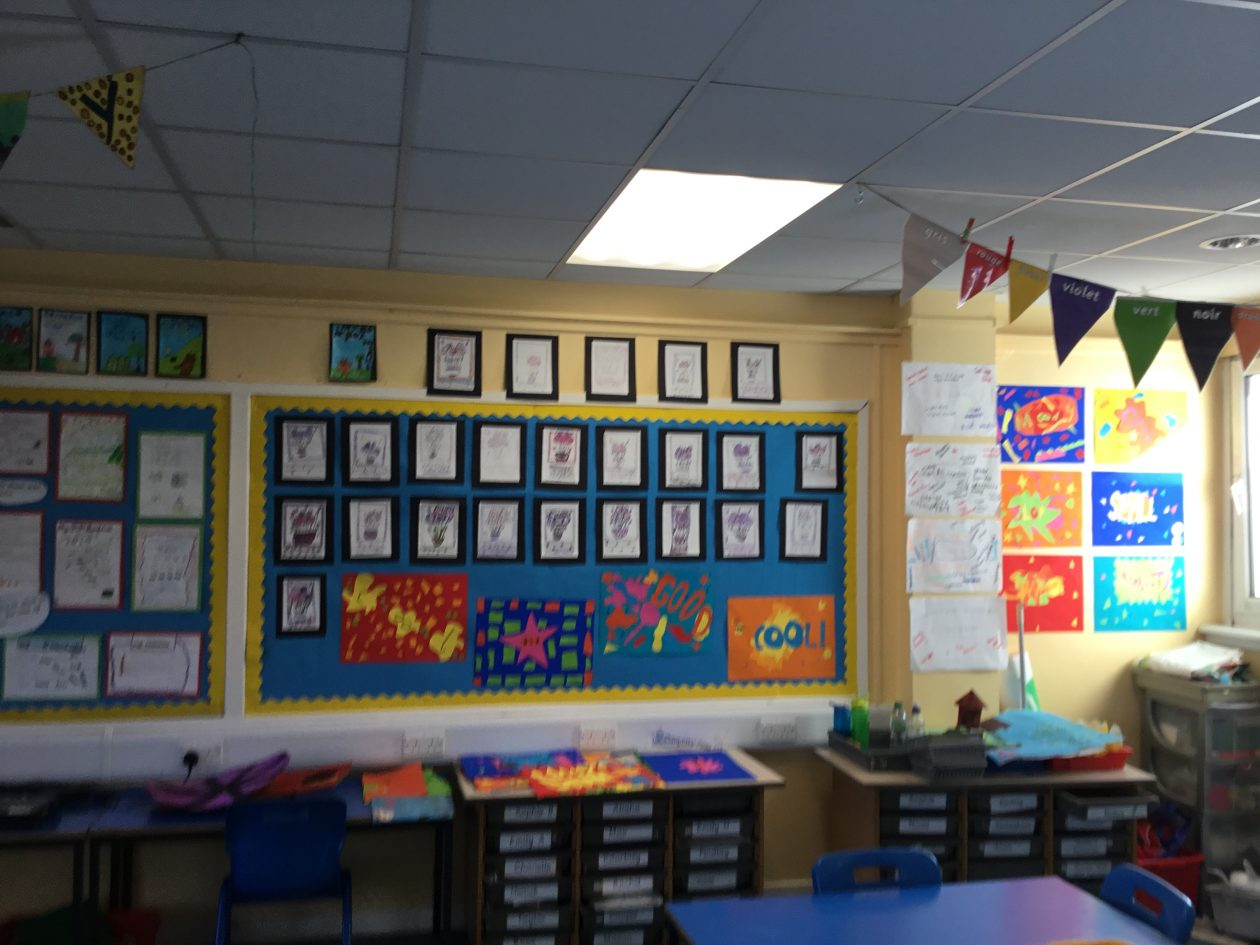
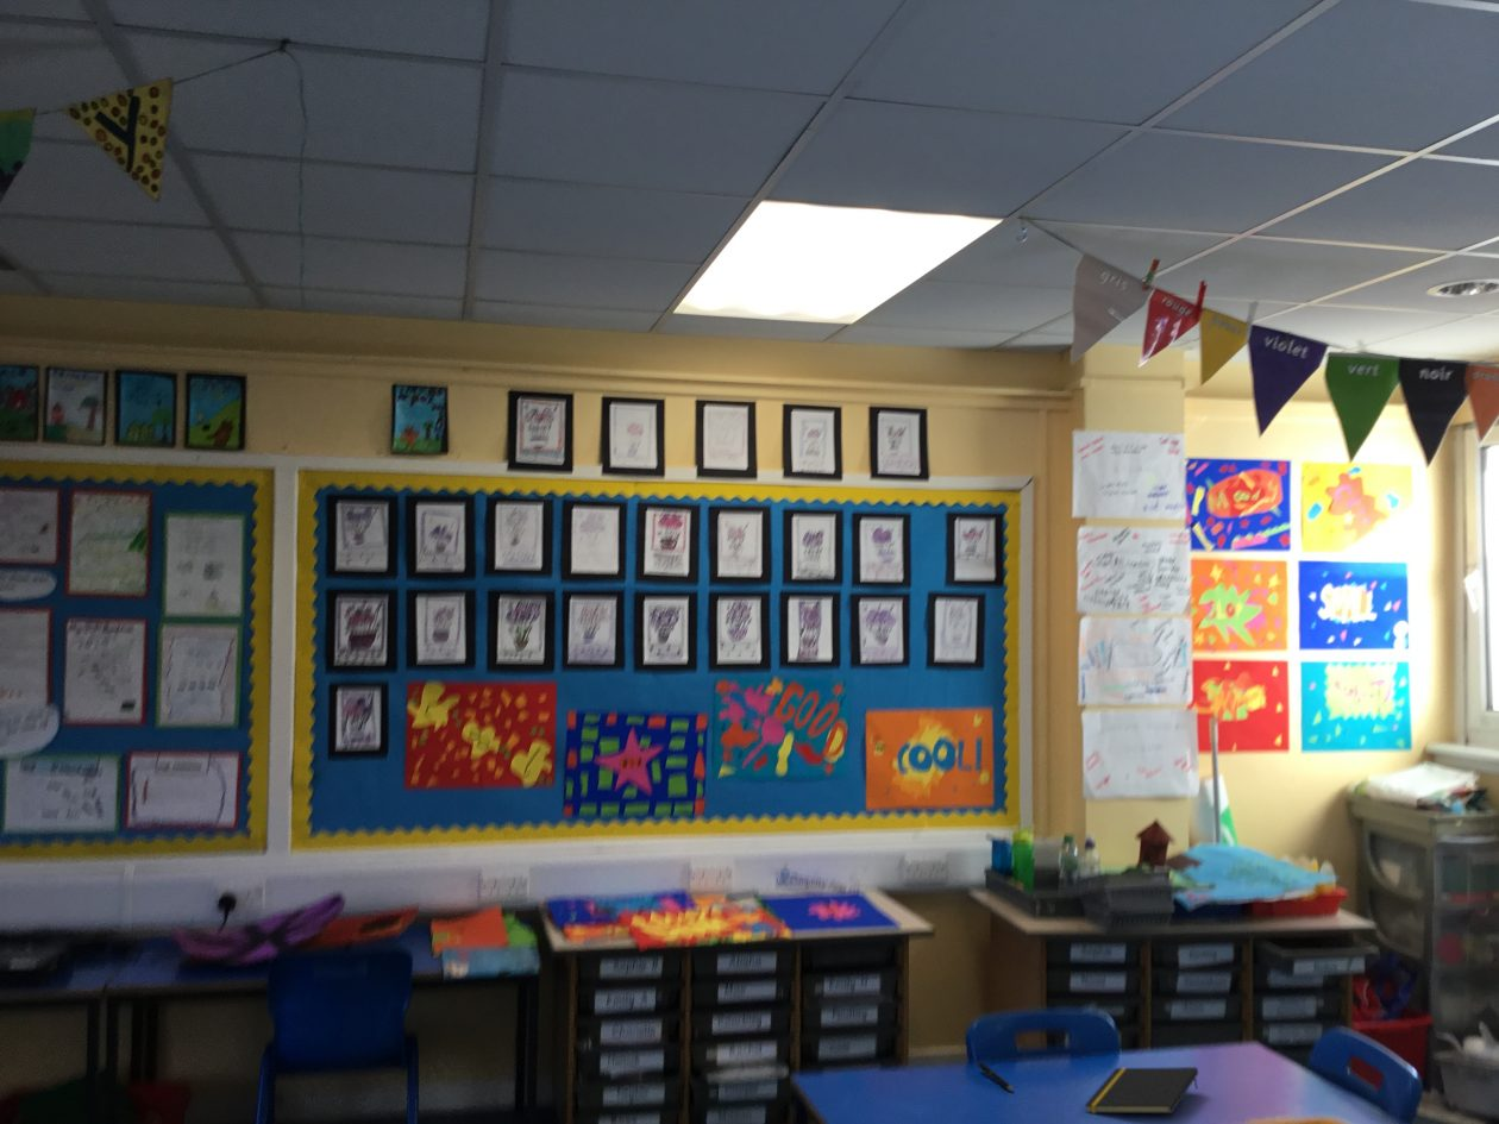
+ pen [977,1061,1015,1092]
+ notepad [1083,1066,1199,1114]
